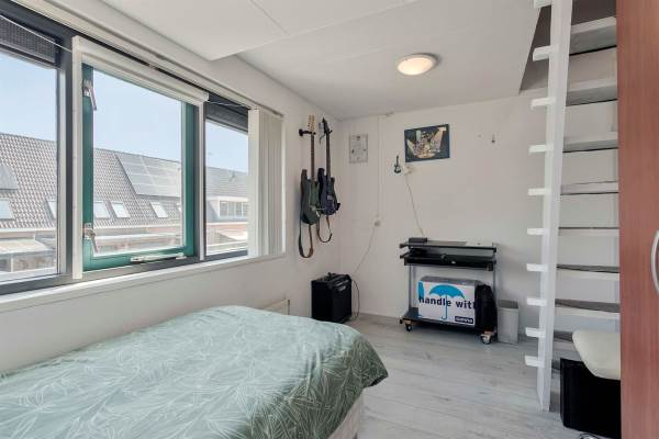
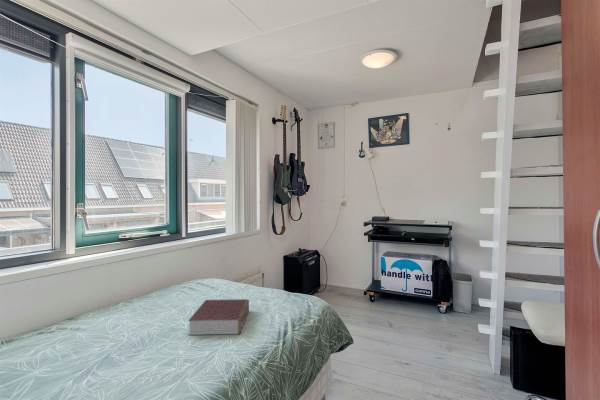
+ book [187,298,250,336]
